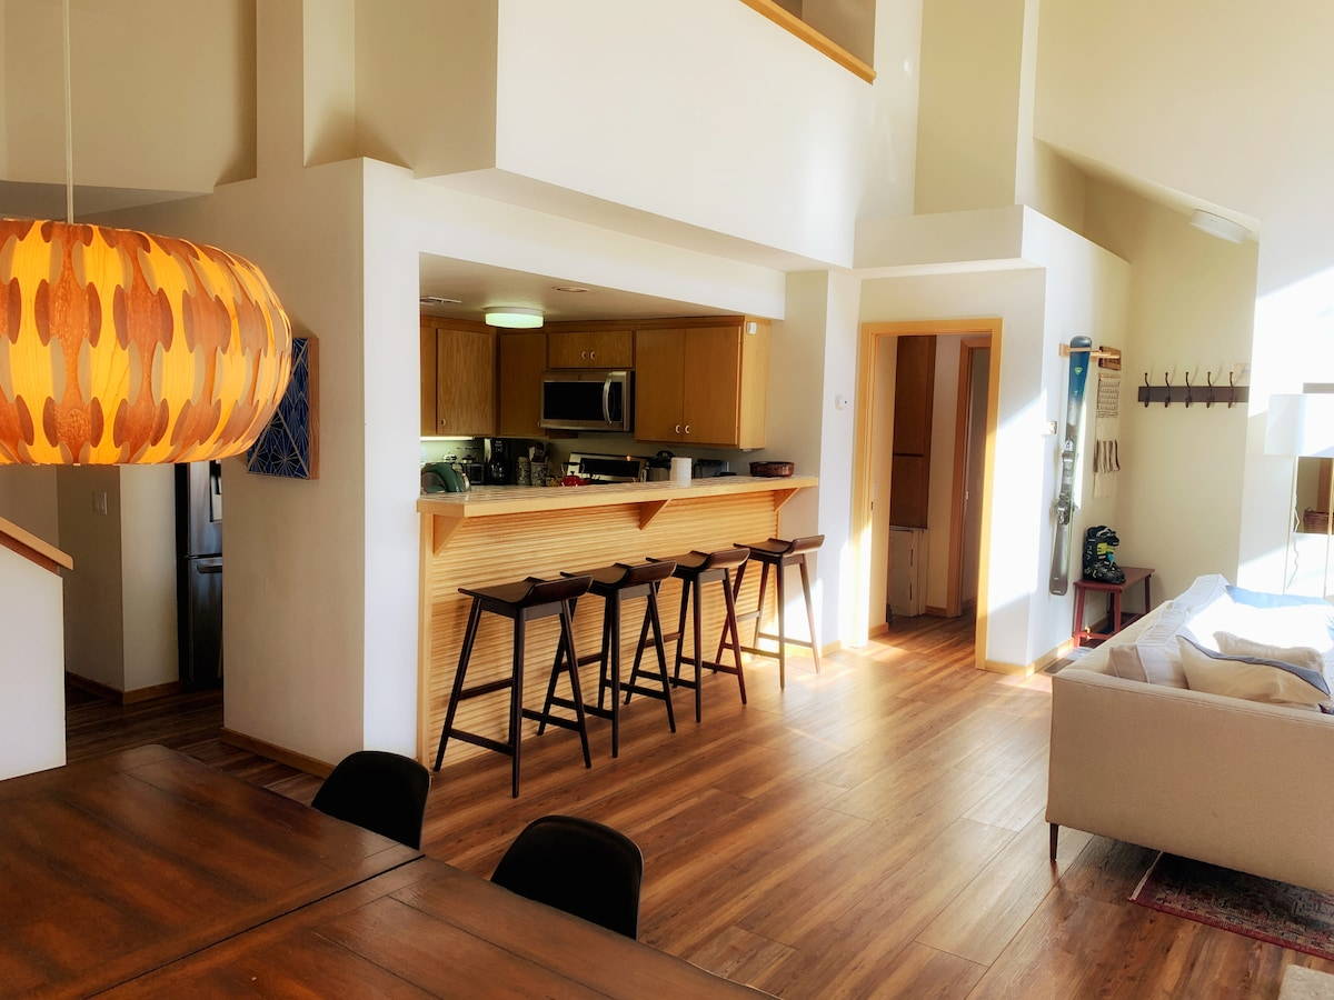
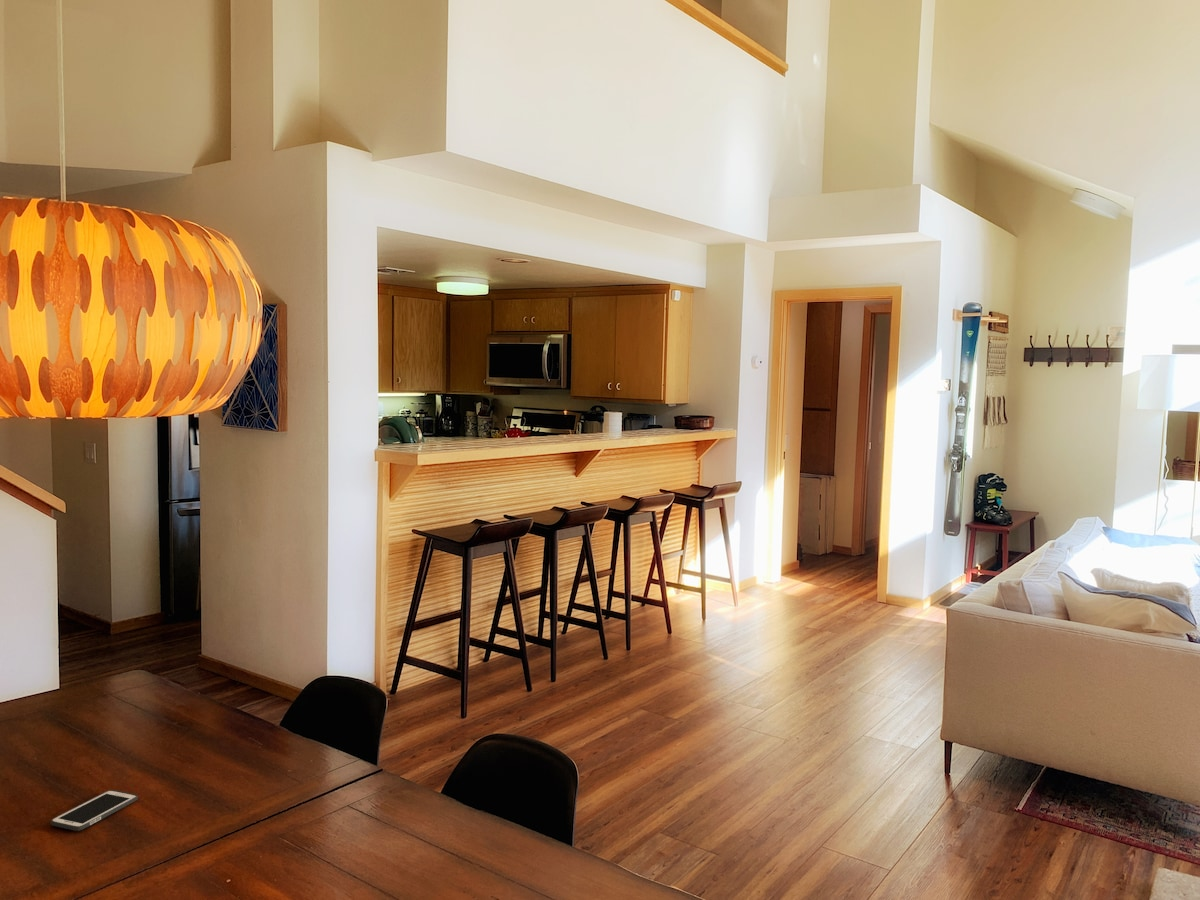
+ cell phone [50,789,139,832]
